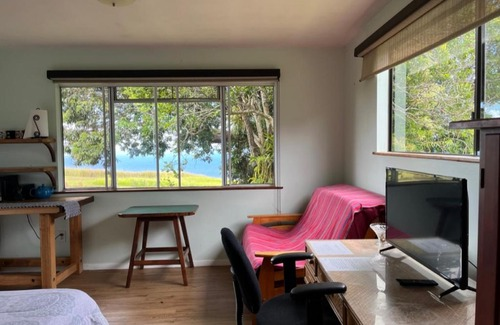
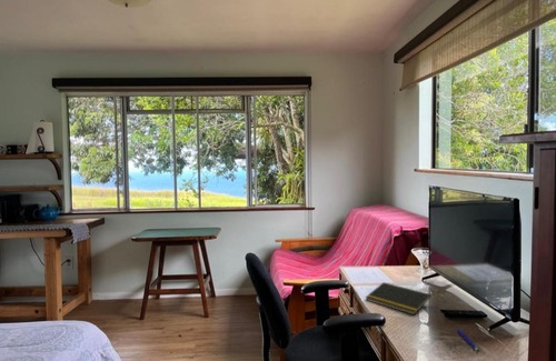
+ notepad [365,281,433,315]
+ pen [456,328,480,353]
